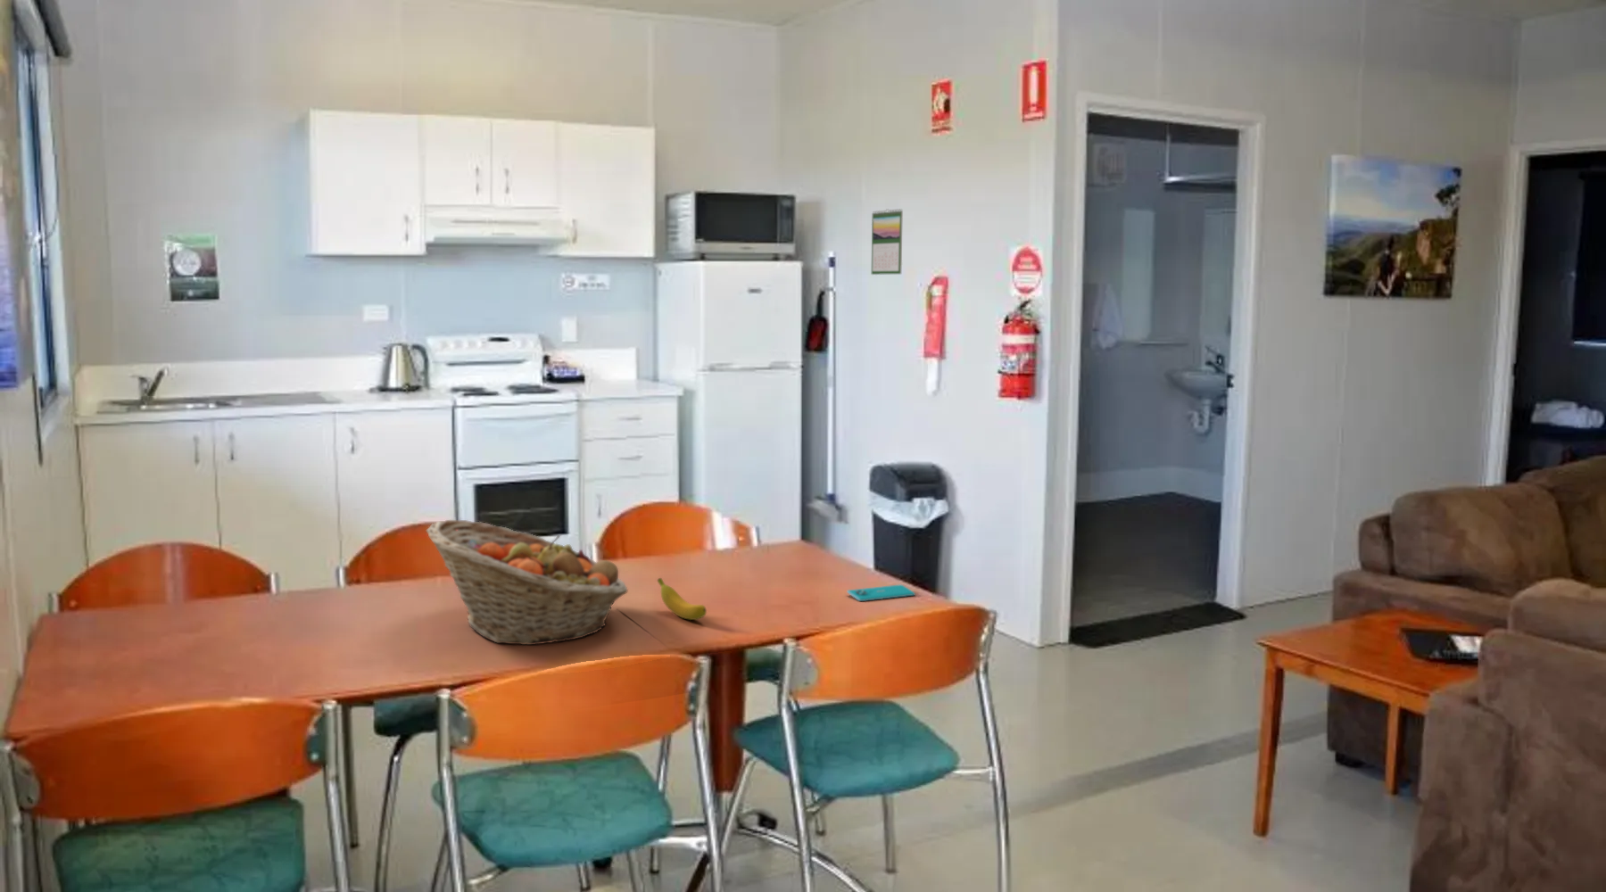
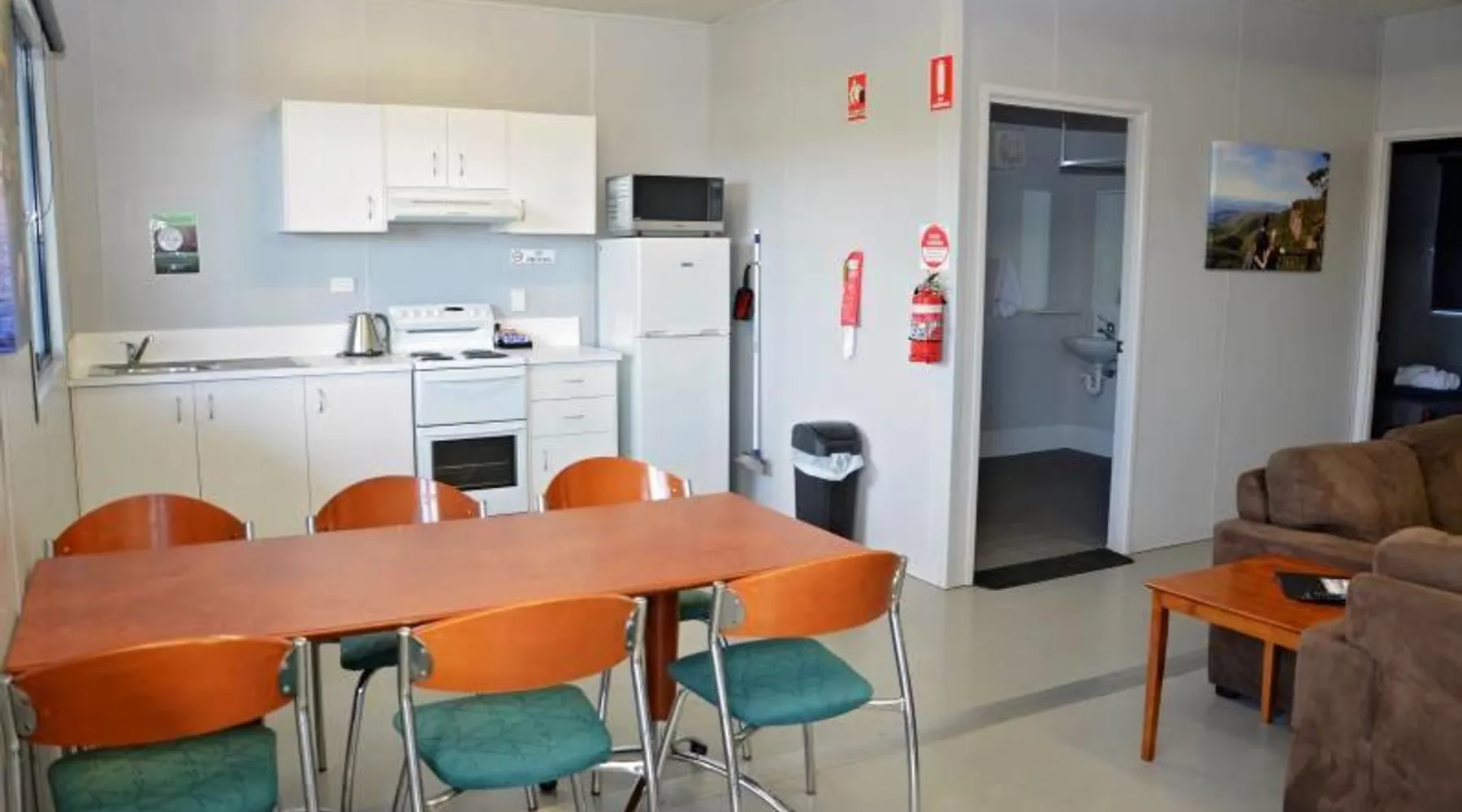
- fruit basket [425,520,629,646]
- banana [657,577,707,621]
- calendar [871,208,904,276]
- smartphone [846,583,916,602]
